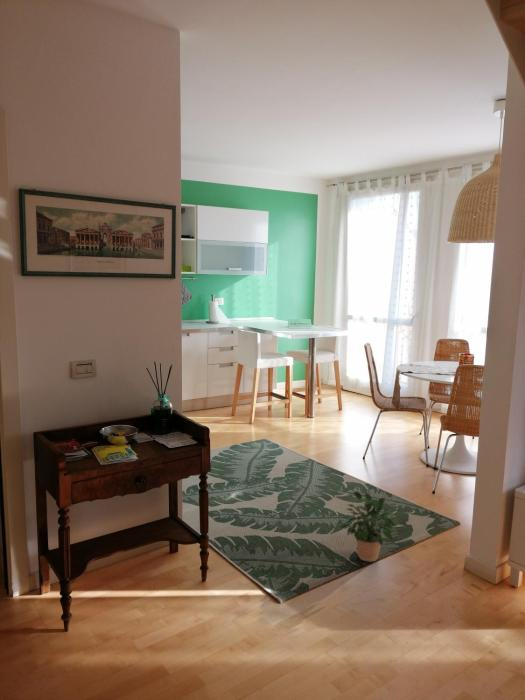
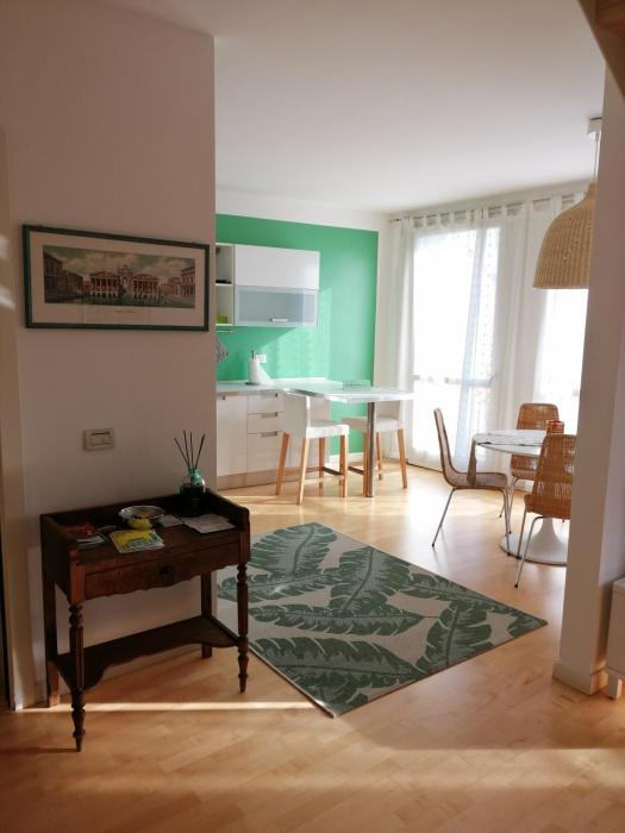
- potted plant [337,490,409,562]
